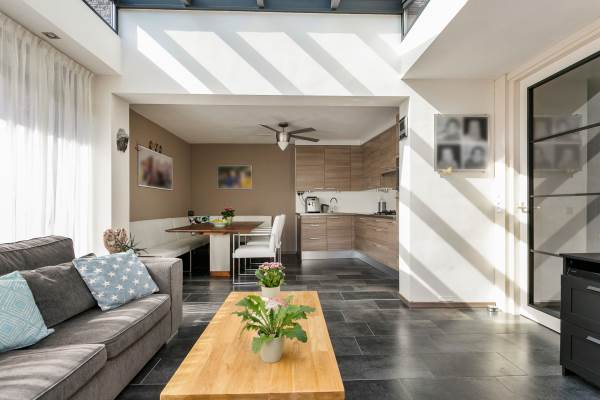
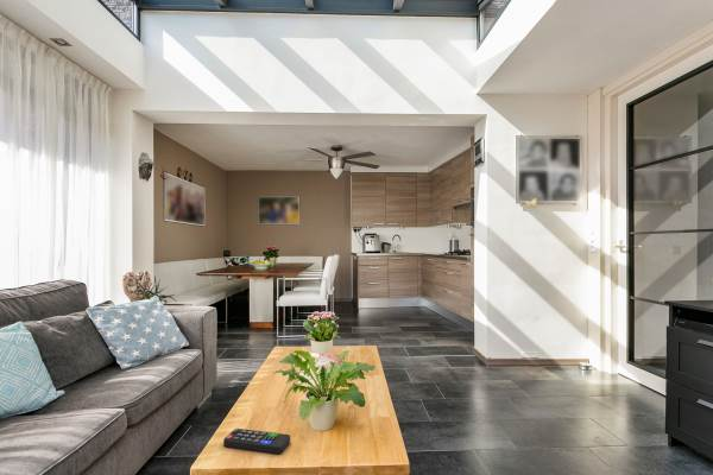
+ remote control [222,428,291,455]
